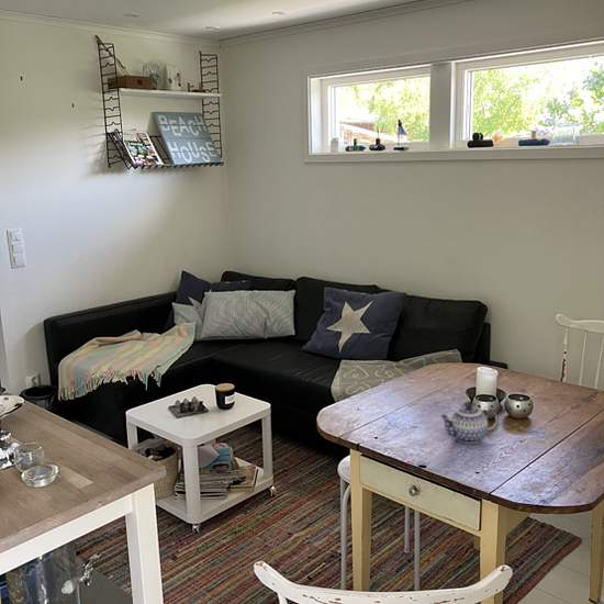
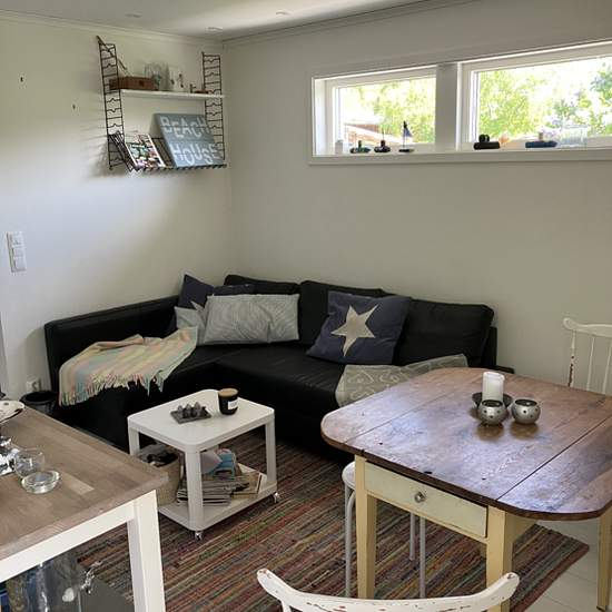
- teapot [438,403,500,445]
